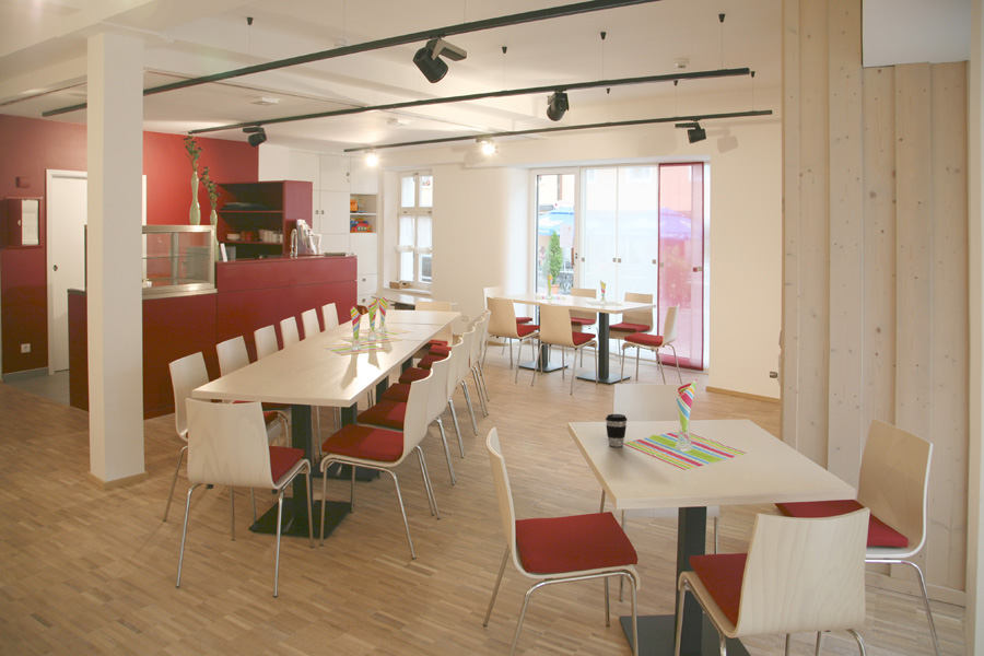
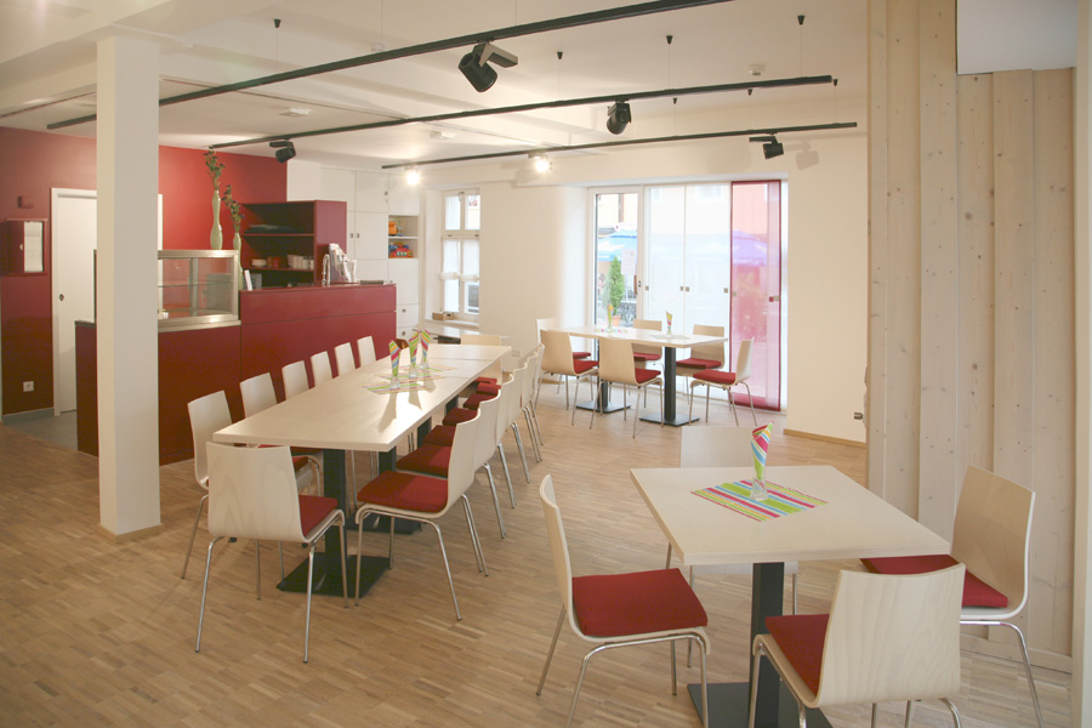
- coffee cup [605,413,628,447]
